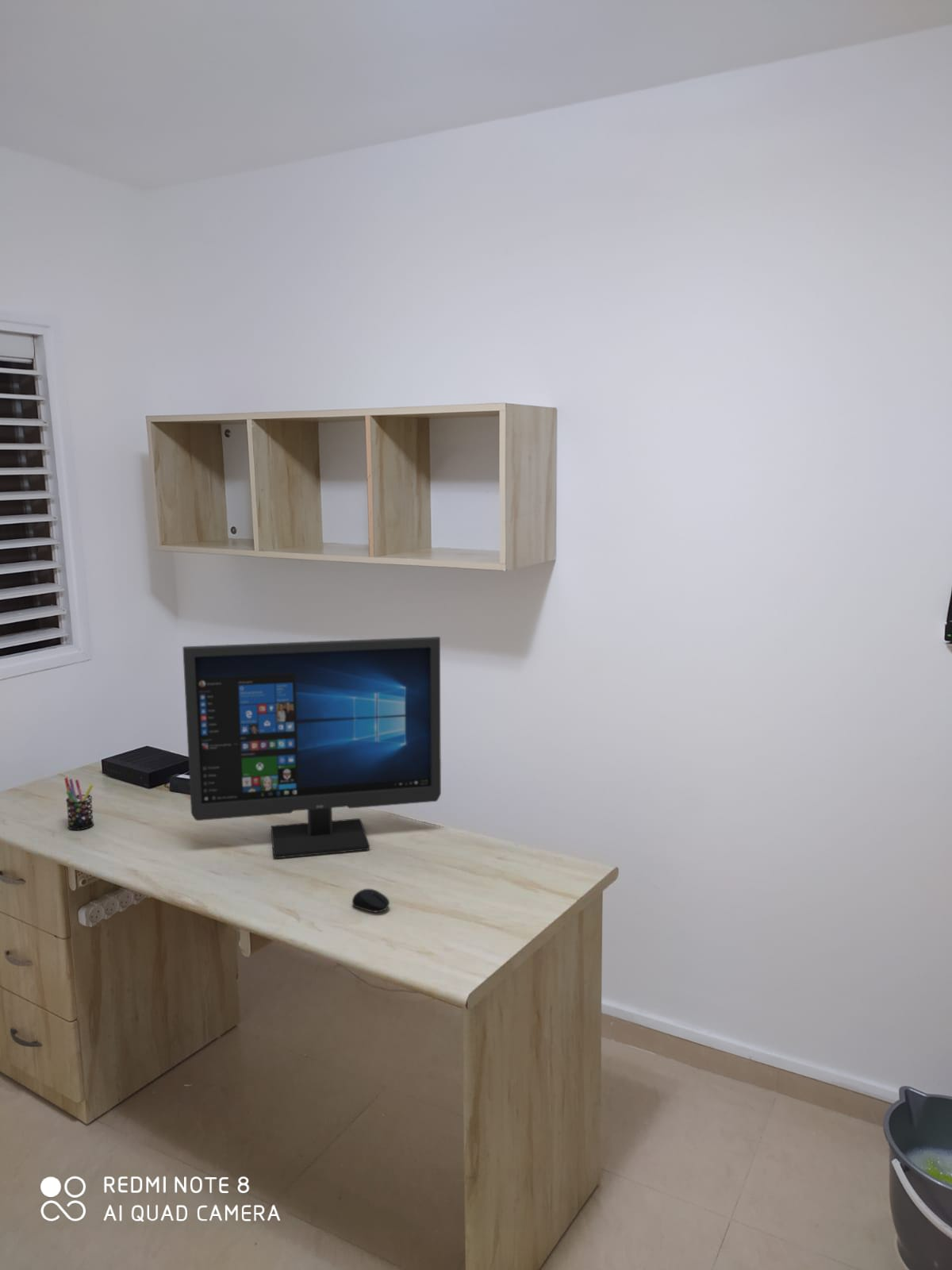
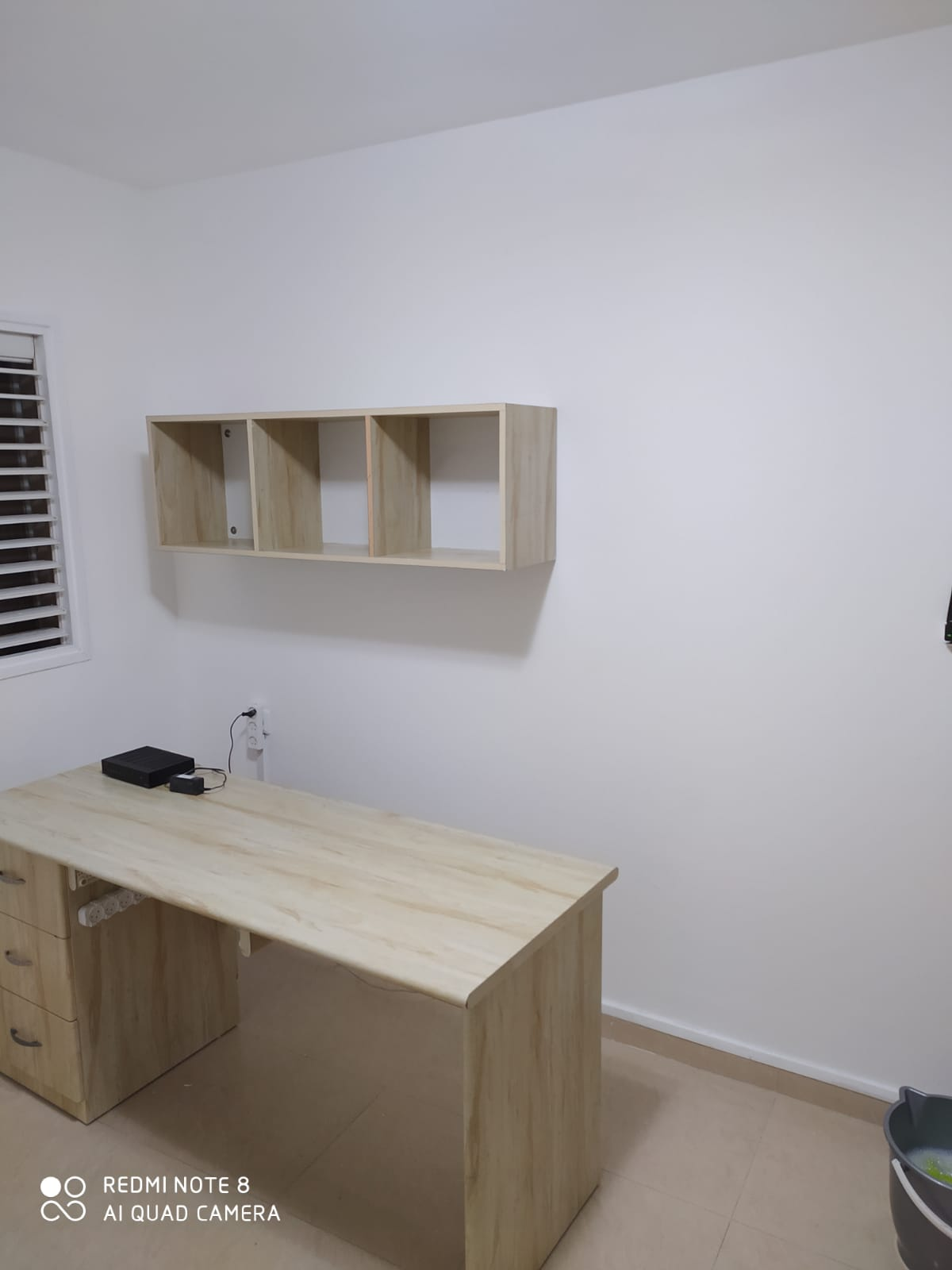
- computer mouse [351,888,390,913]
- pen holder [63,776,94,831]
- computer monitor [182,636,442,859]
